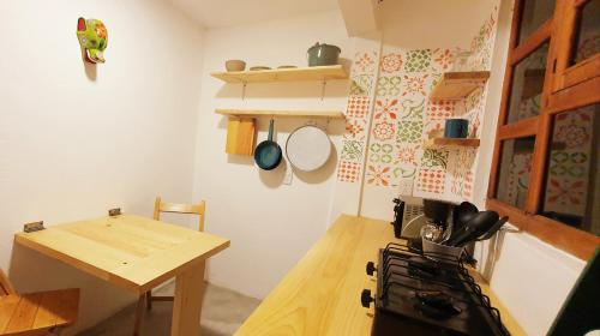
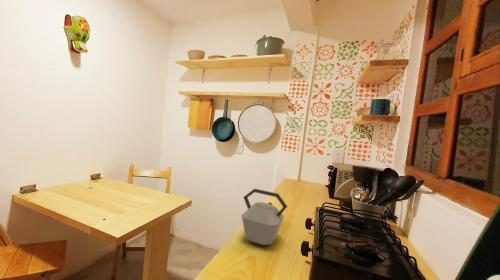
+ kettle [241,188,289,246]
